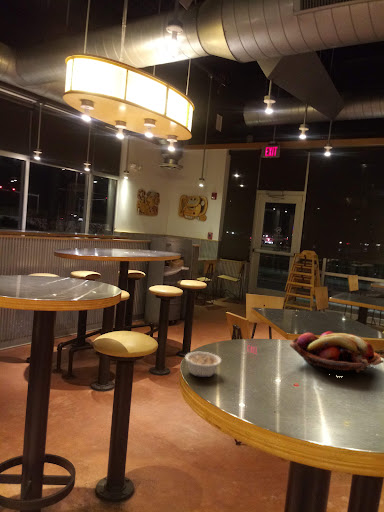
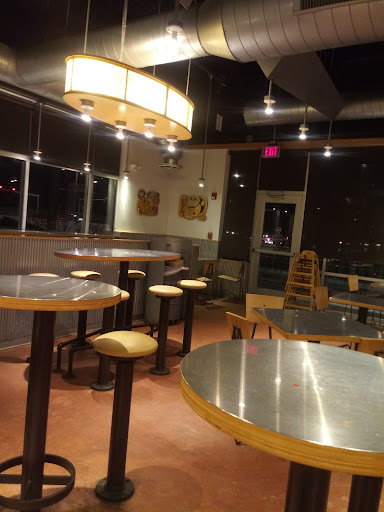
- legume [183,351,222,378]
- fruit basket [289,330,384,377]
